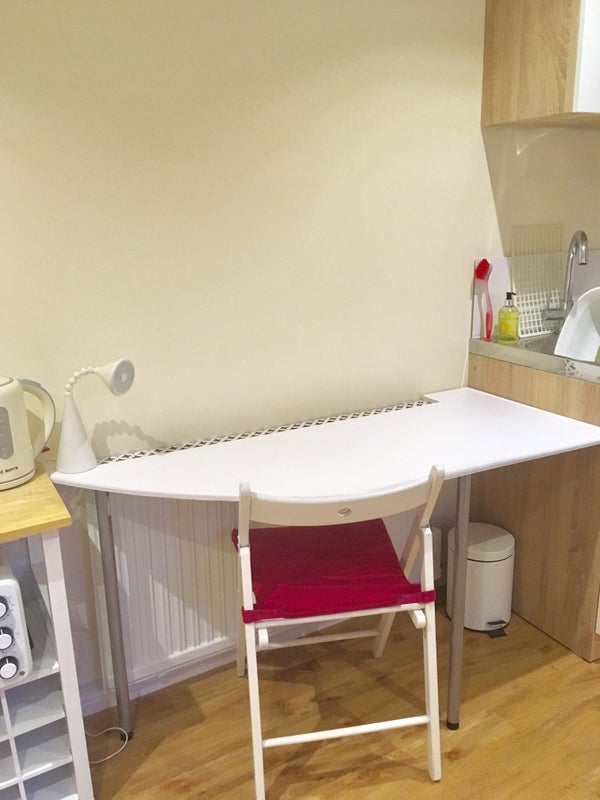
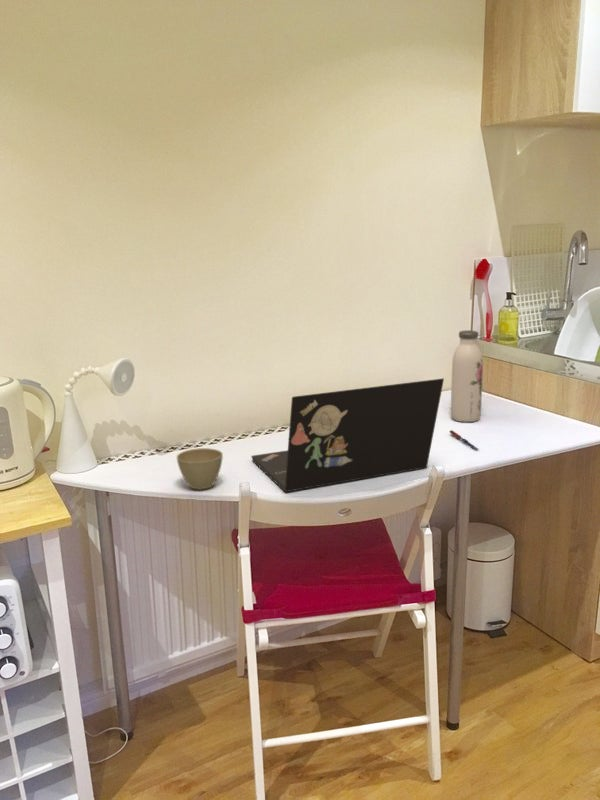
+ water bottle [450,329,484,423]
+ flower pot [176,447,224,491]
+ pen [449,429,479,451]
+ laptop [250,377,445,493]
